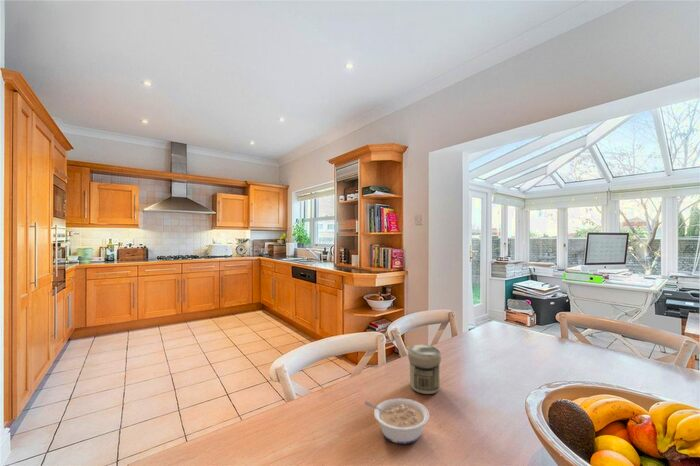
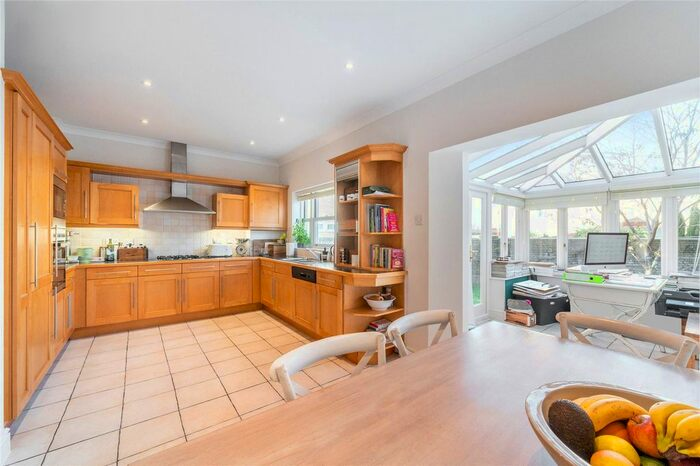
- jar [407,344,442,395]
- legume [364,397,430,445]
